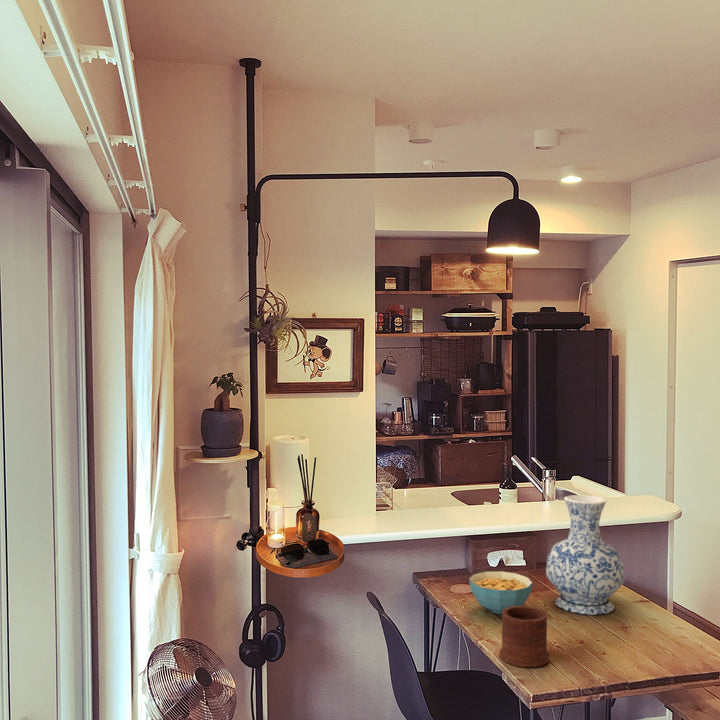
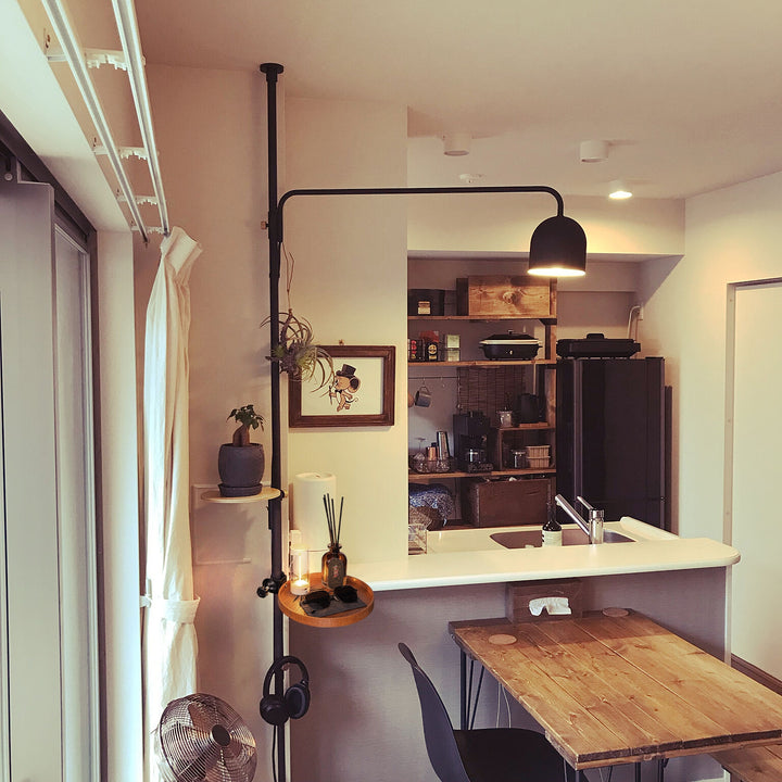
- mug [499,605,550,668]
- vase [545,494,626,616]
- cereal bowl [468,570,533,615]
